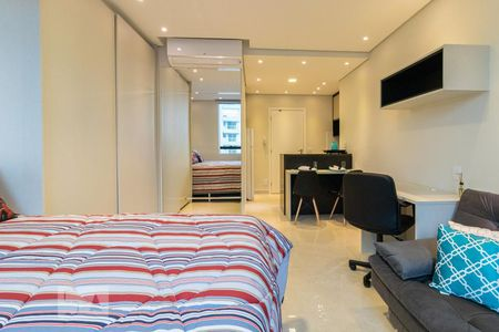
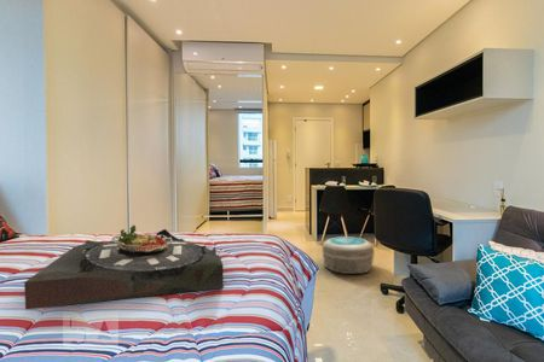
+ serving tray [23,224,225,310]
+ cosmetic container [322,235,375,275]
